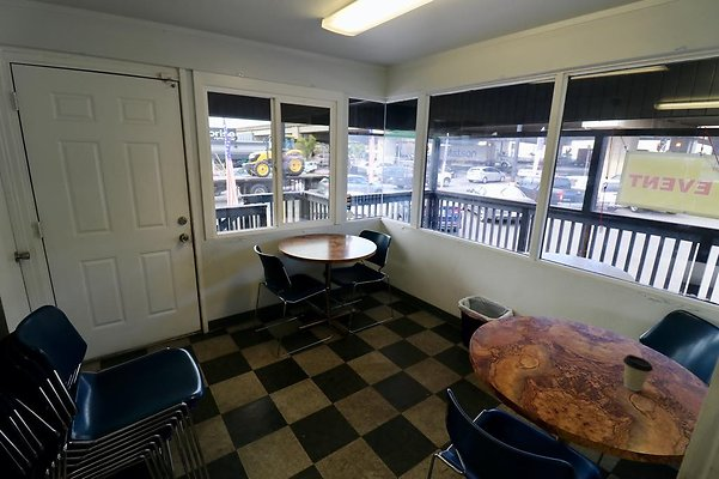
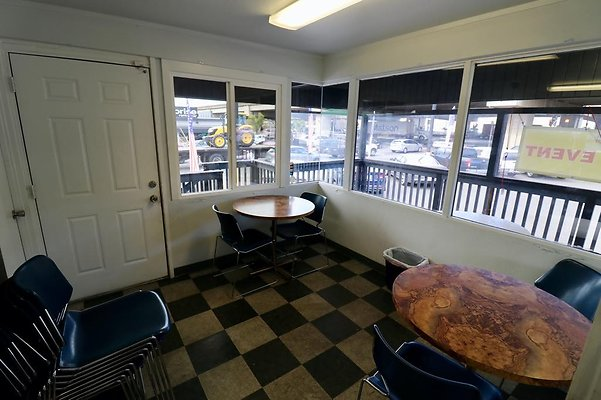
- coffee cup [622,353,654,393]
